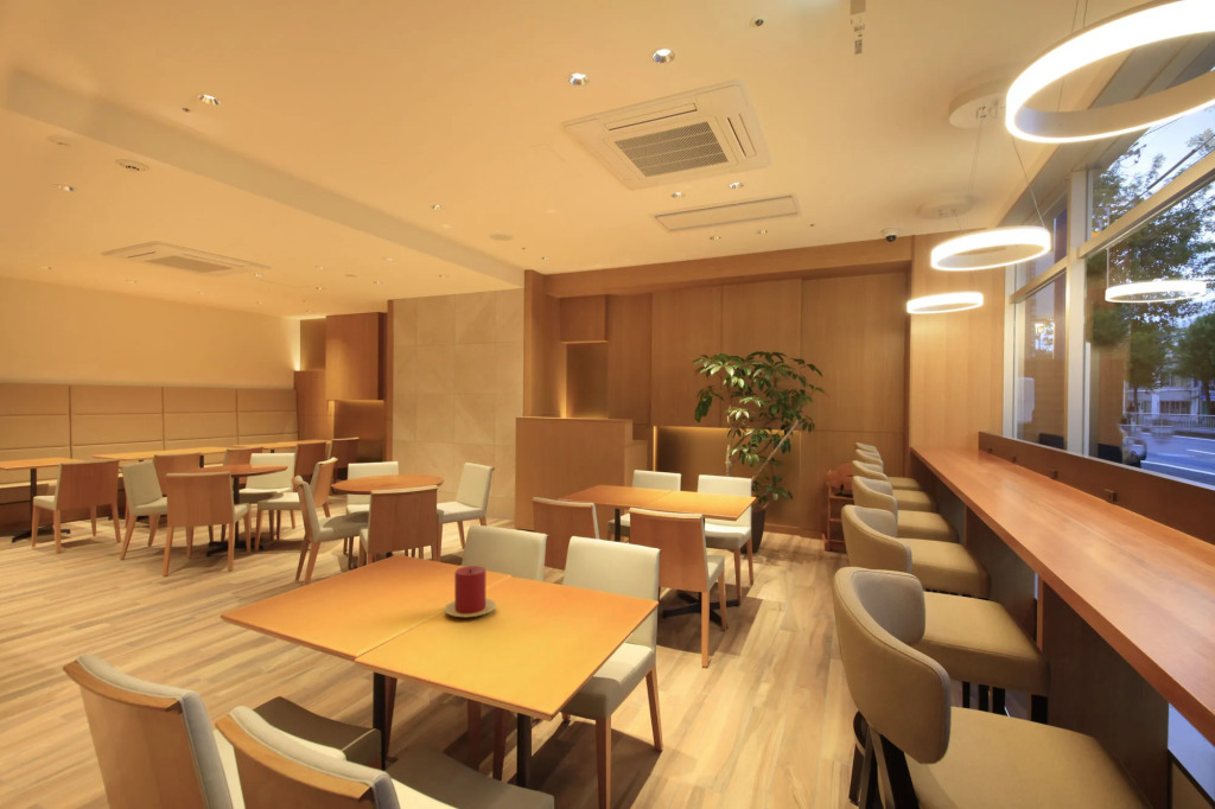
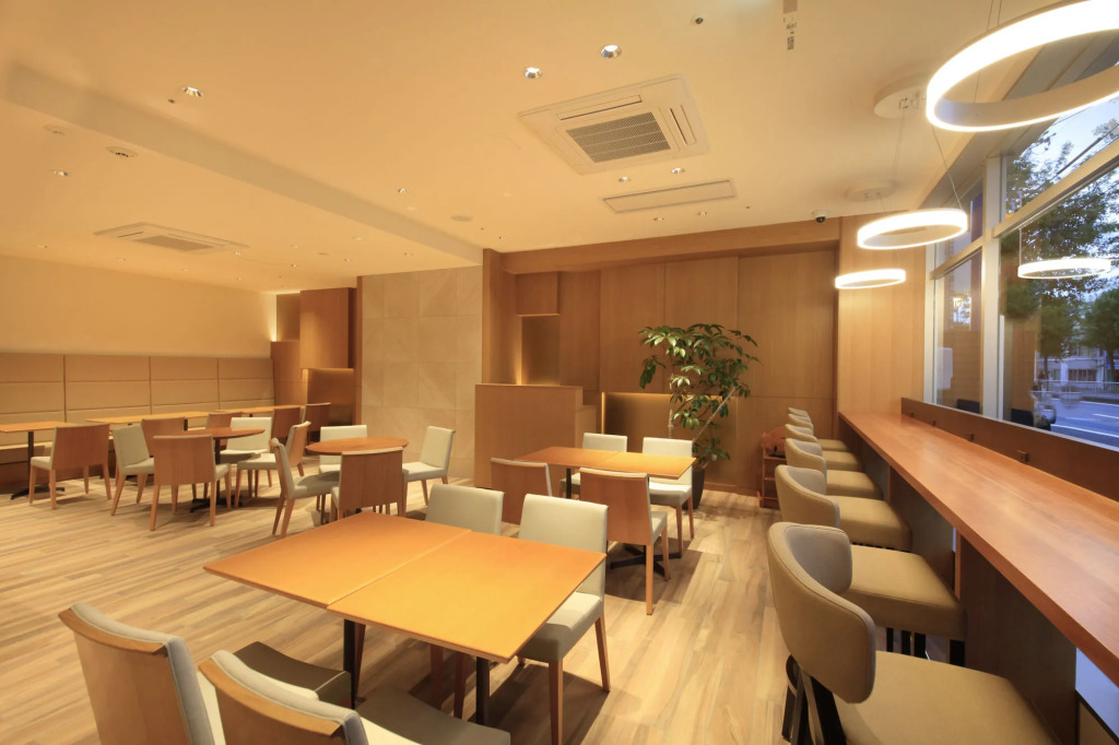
- candle [444,565,497,619]
